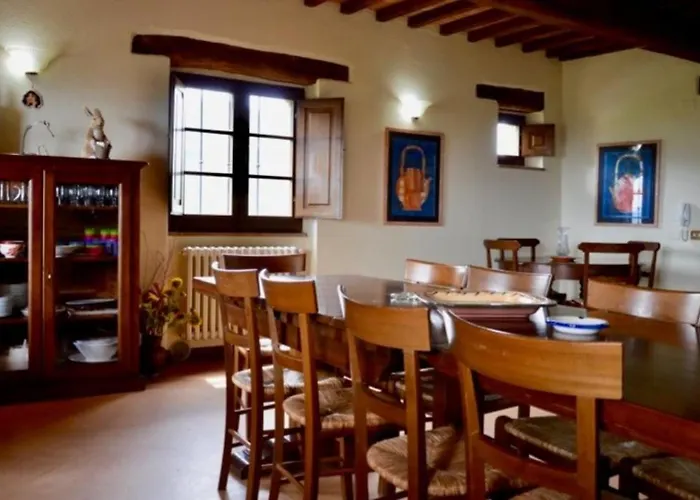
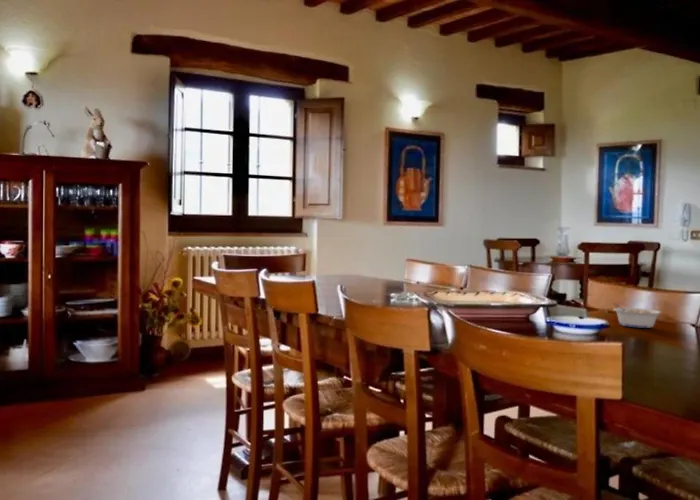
+ legume [612,302,662,329]
